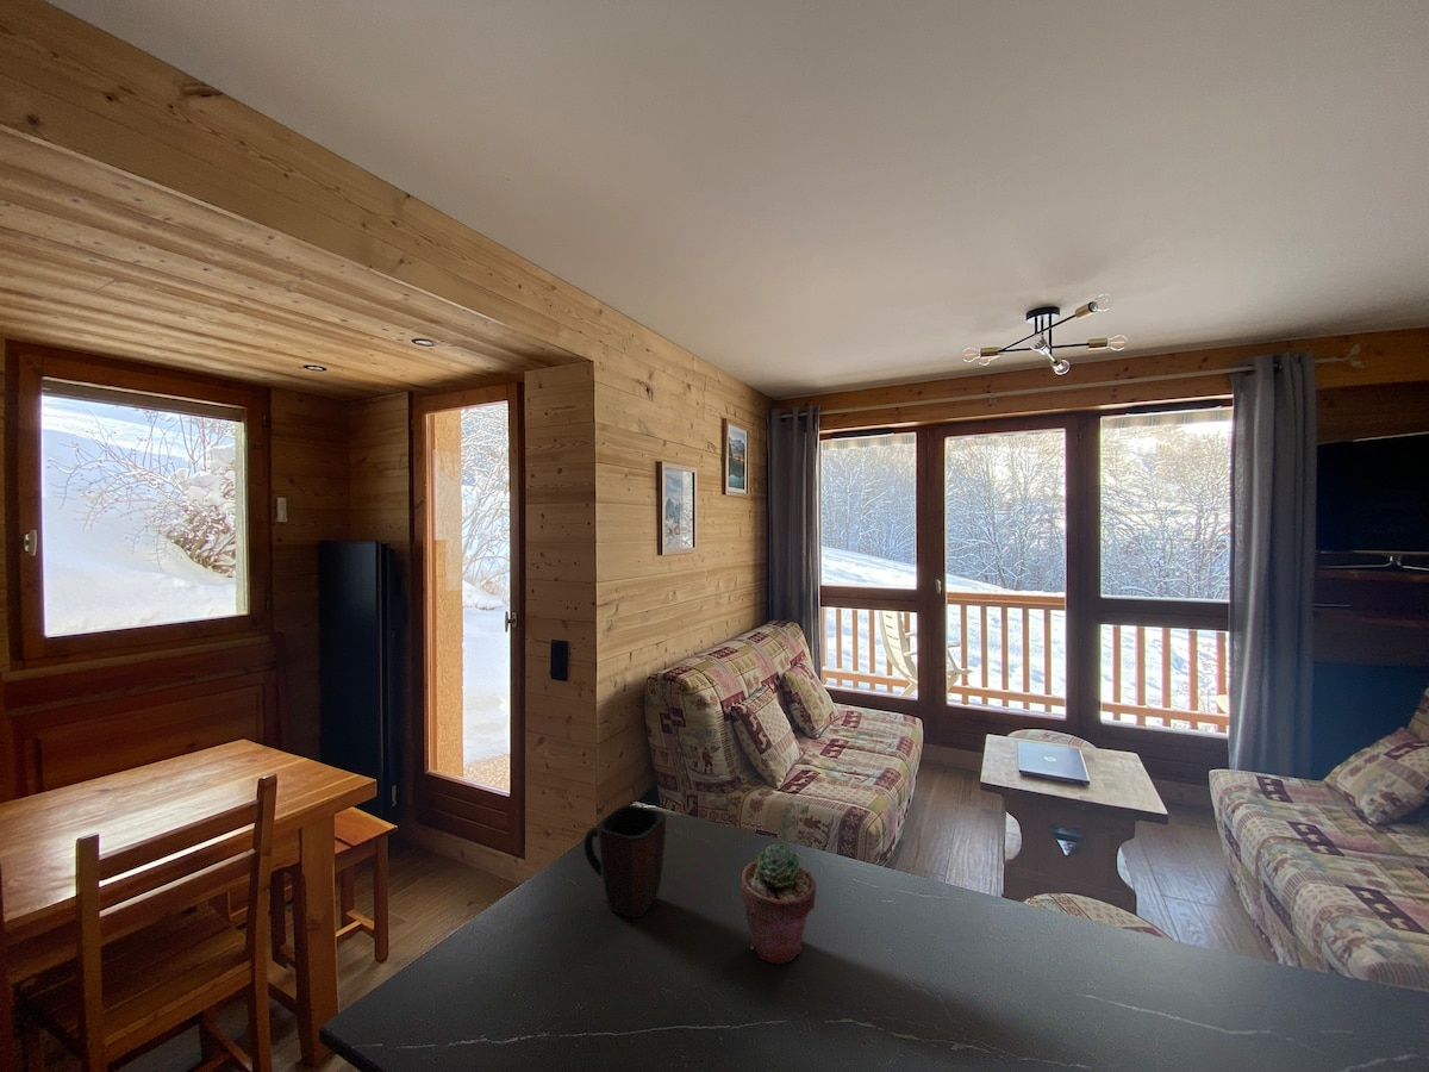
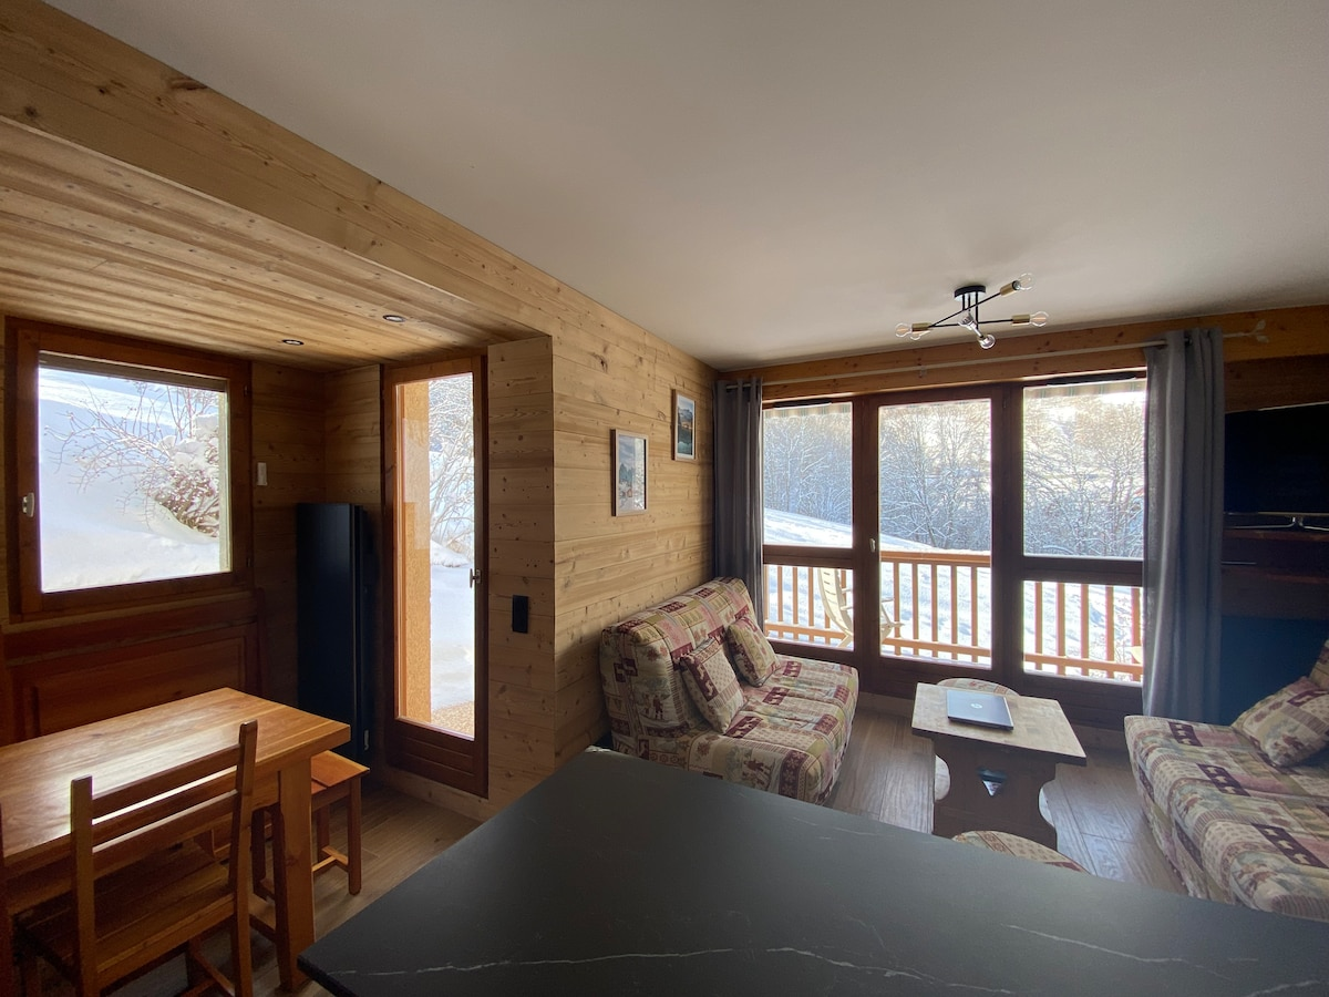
- potted succulent [740,843,817,965]
- mug [582,804,667,920]
